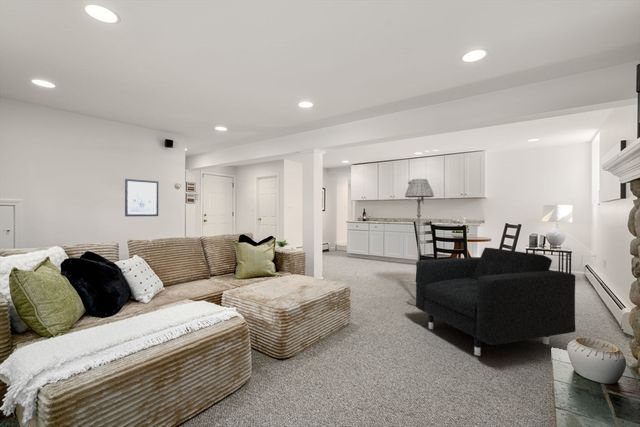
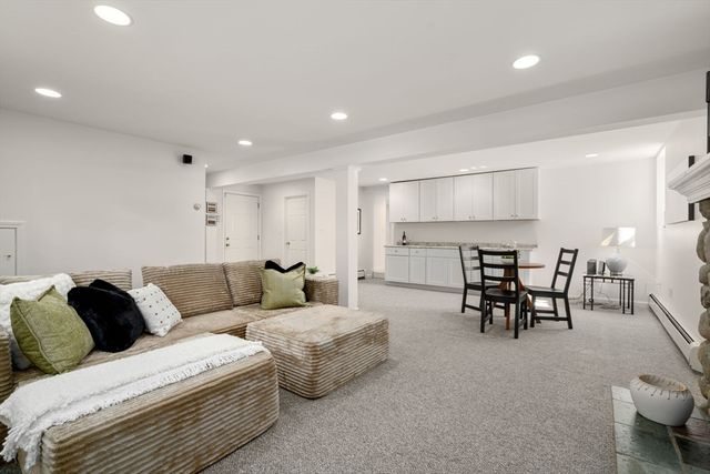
- wall art [124,178,159,217]
- armchair [415,247,577,357]
- floor lamp [404,178,435,307]
